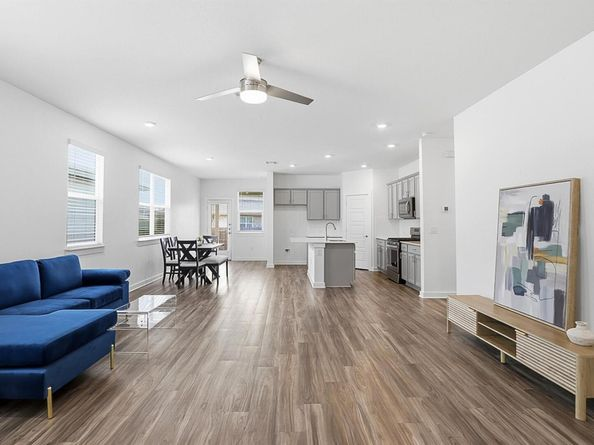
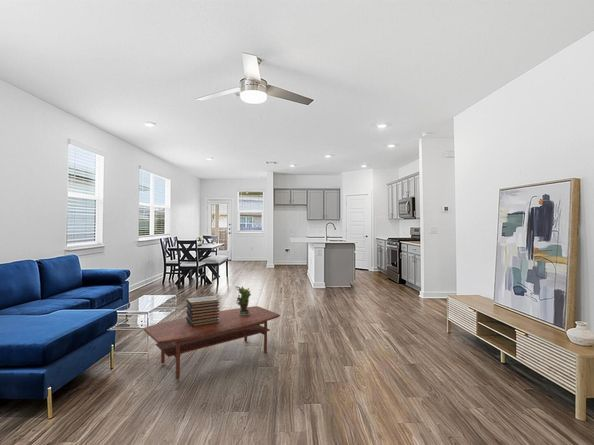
+ book stack [185,295,221,327]
+ coffee table [143,305,281,381]
+ potted plant [234,285,252,315]
